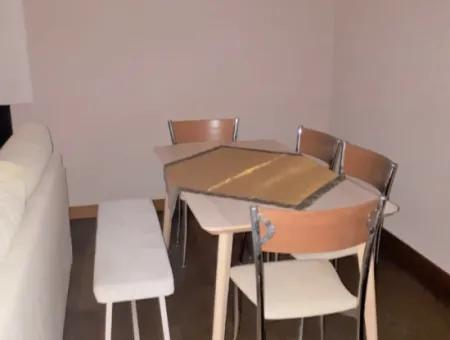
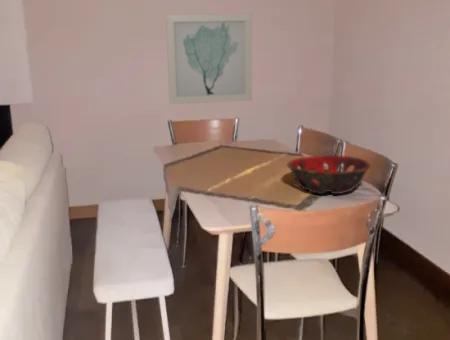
+ decorative bowl [286,154,372,195]
+ wall art [165,13,253,105]
